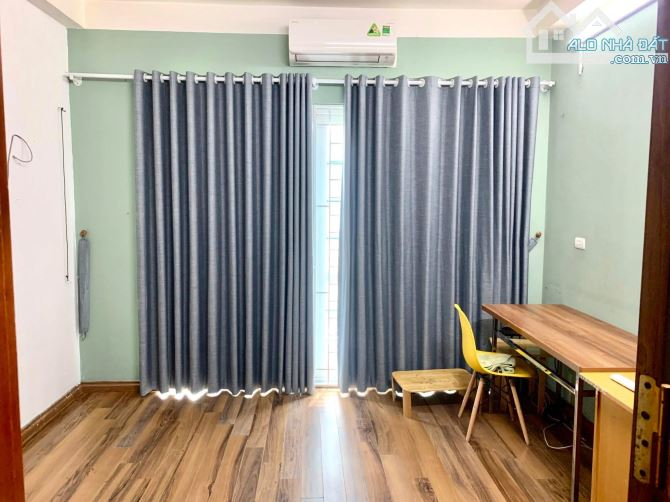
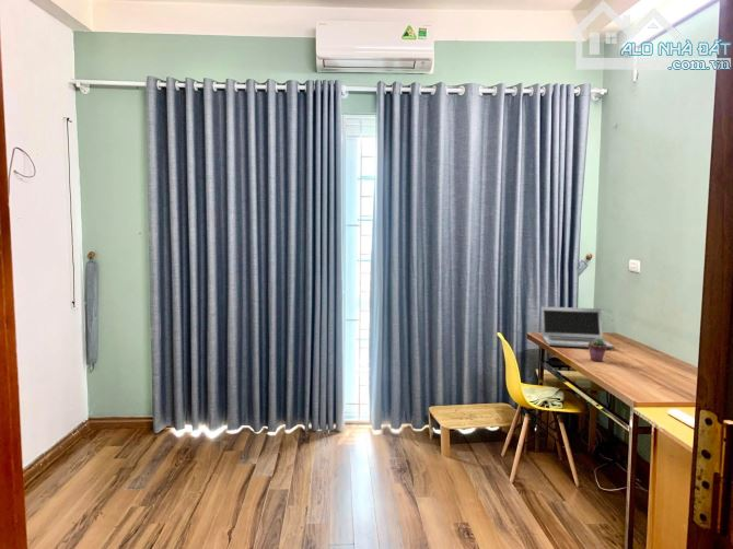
+ potted succulent [586,338,608,363]
+ laptop [540,305,615,350]
